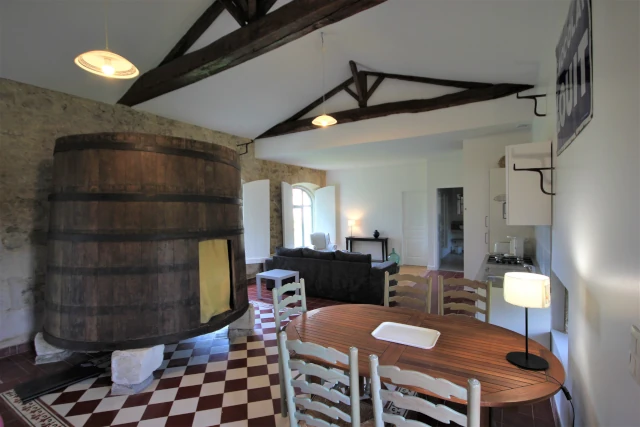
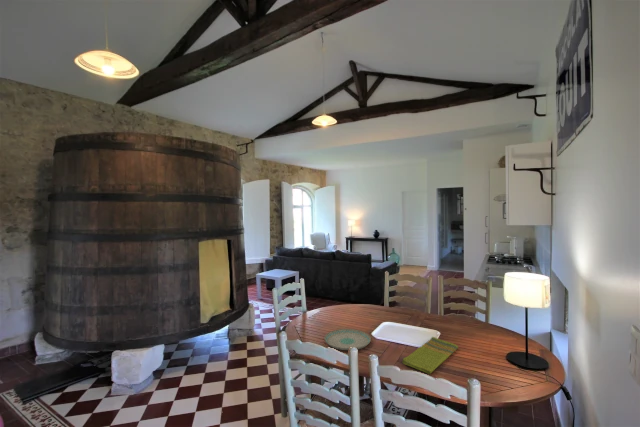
+ dish towel [401,336,459,375]
+ plate [323,328,372,351]
